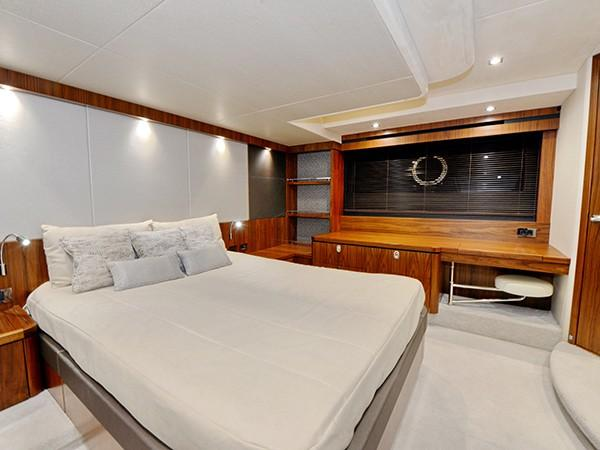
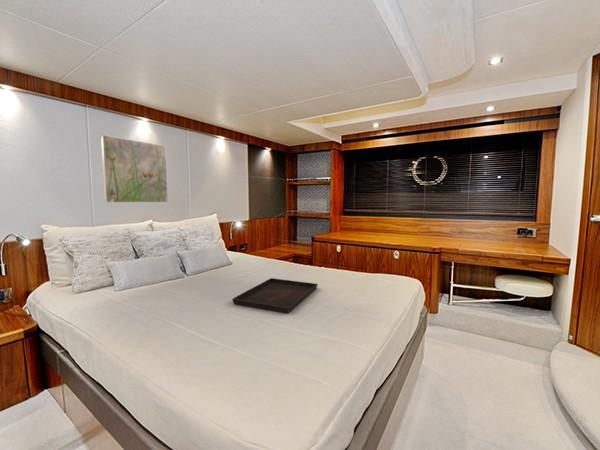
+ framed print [100,134,169,204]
+ serving tray [231,277,319,314]
